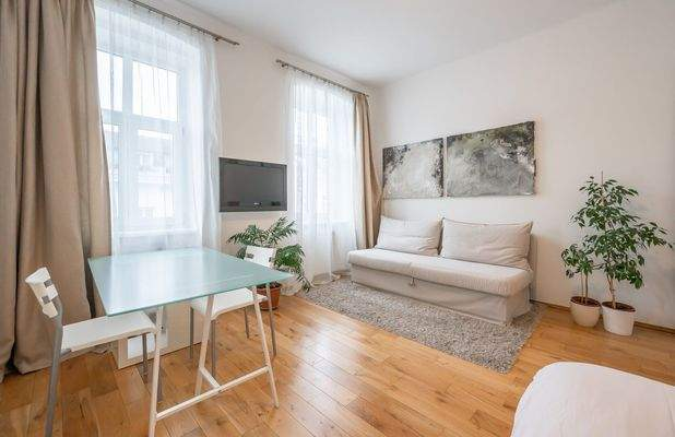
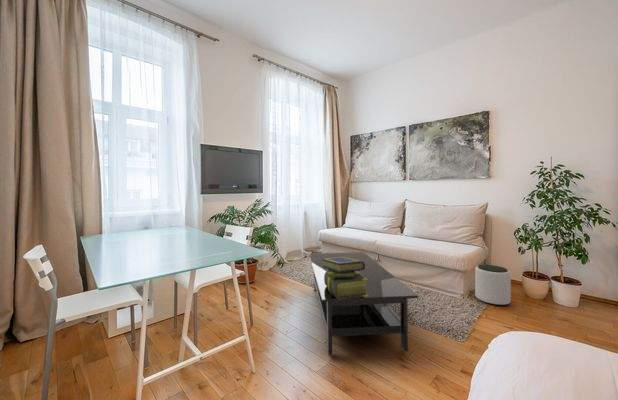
+ coffee table [308,251,419,356]
+ stack of books [322,257,368,299]
+ plant pot [474,264,512,306]
